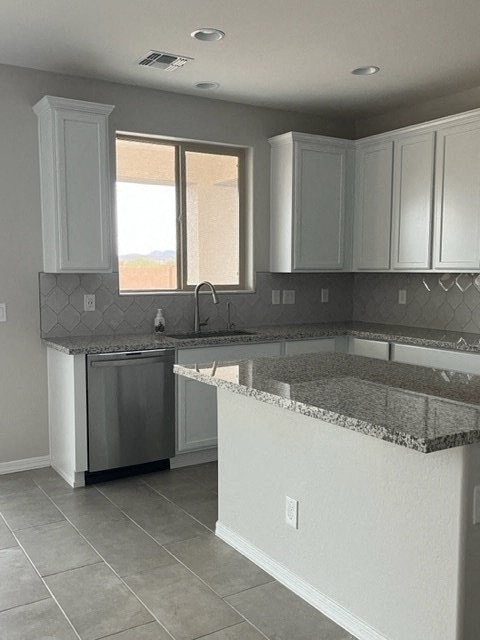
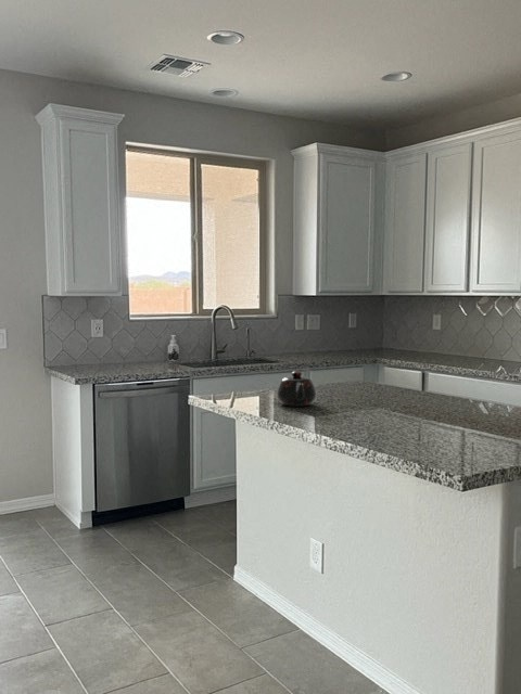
+ teapot [276,370,318,408]
